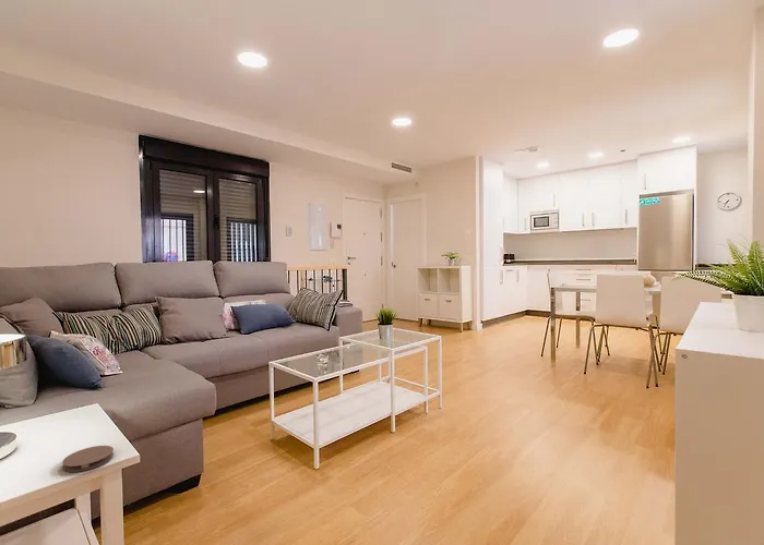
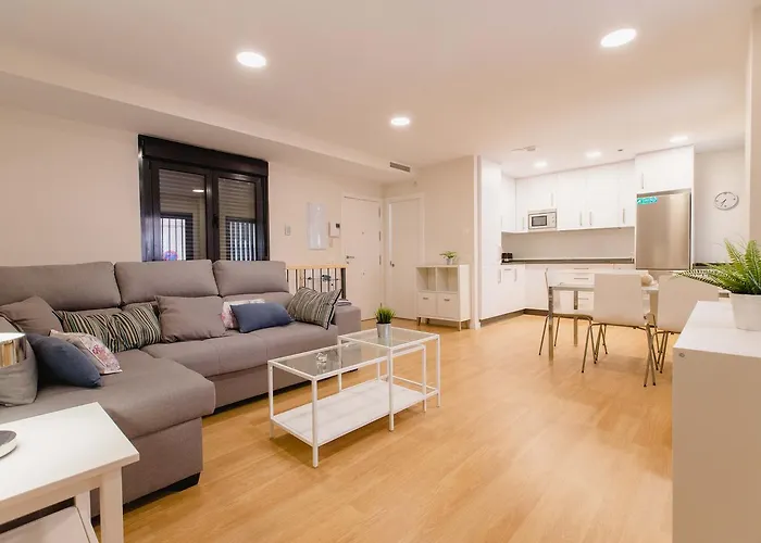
- coaster [61,445,115,473]
